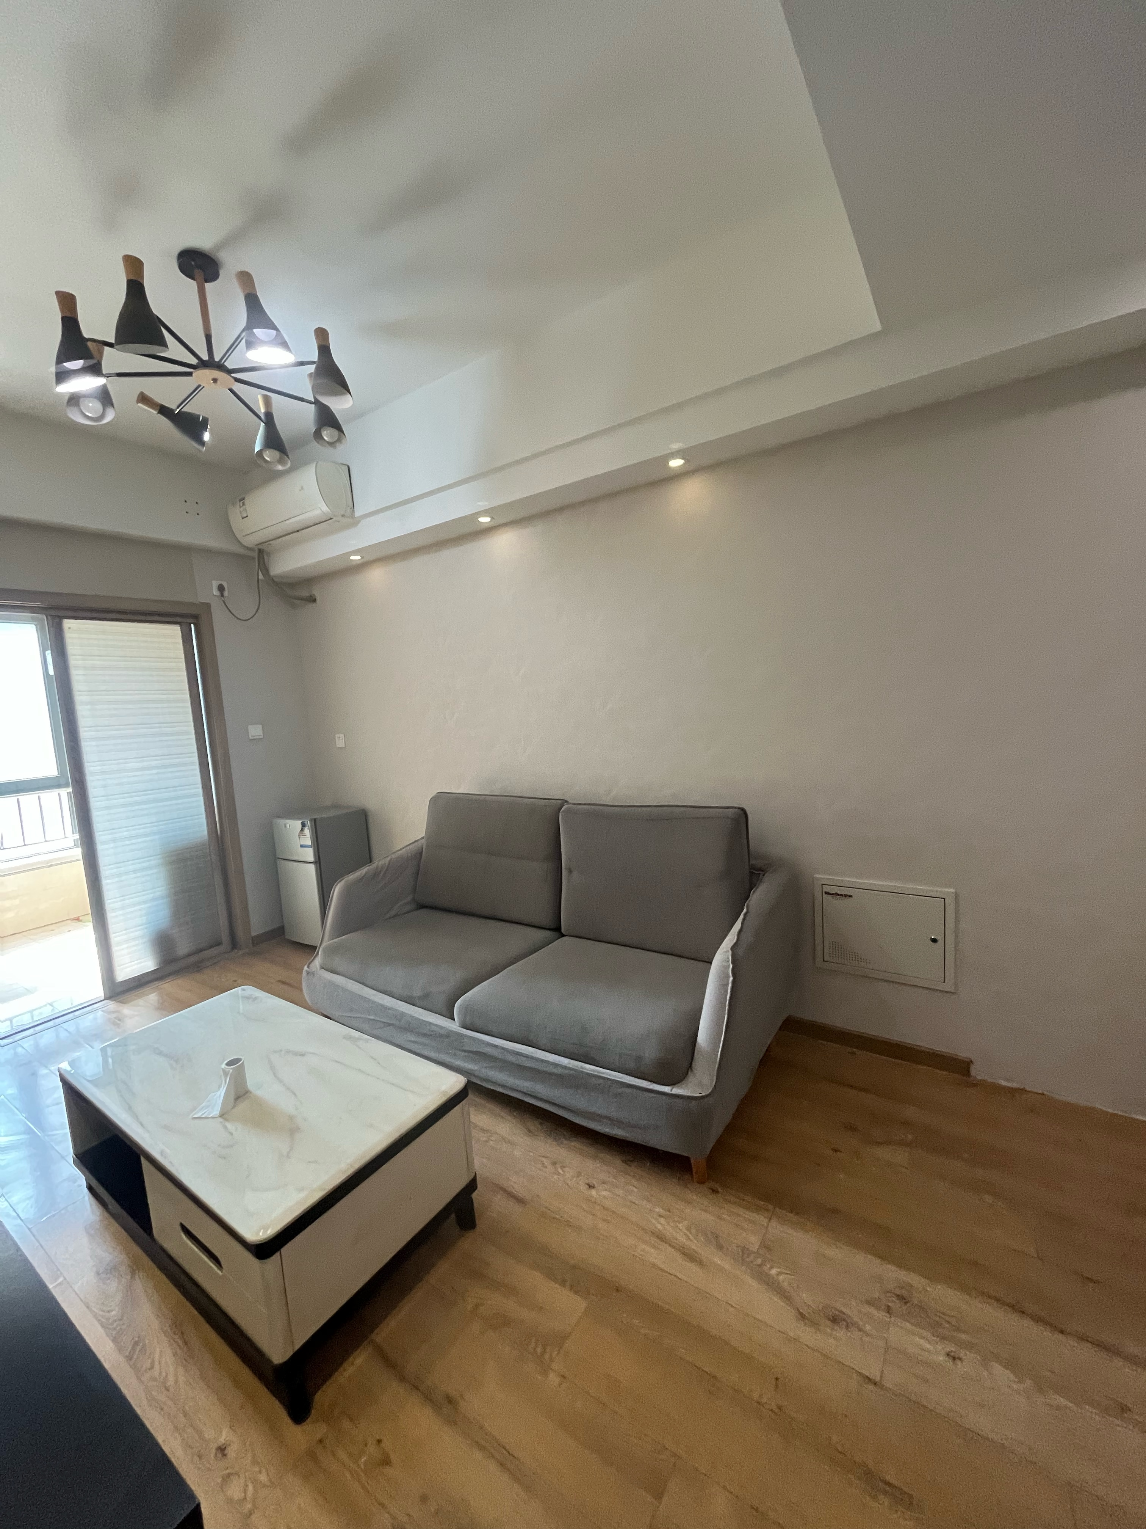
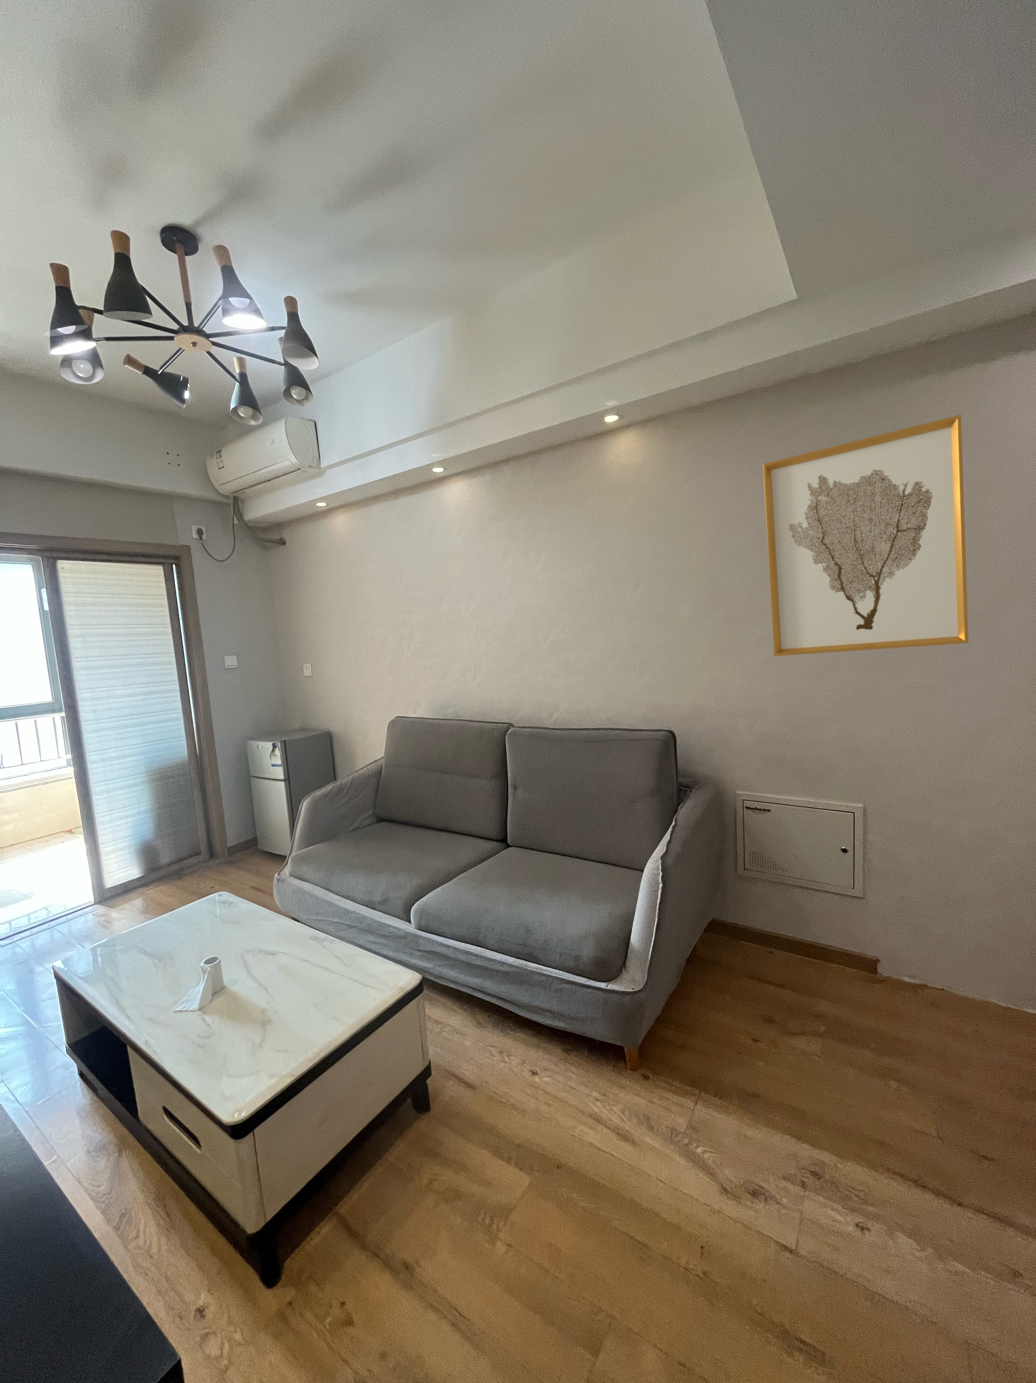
+ wall art [763,414,969,657]
